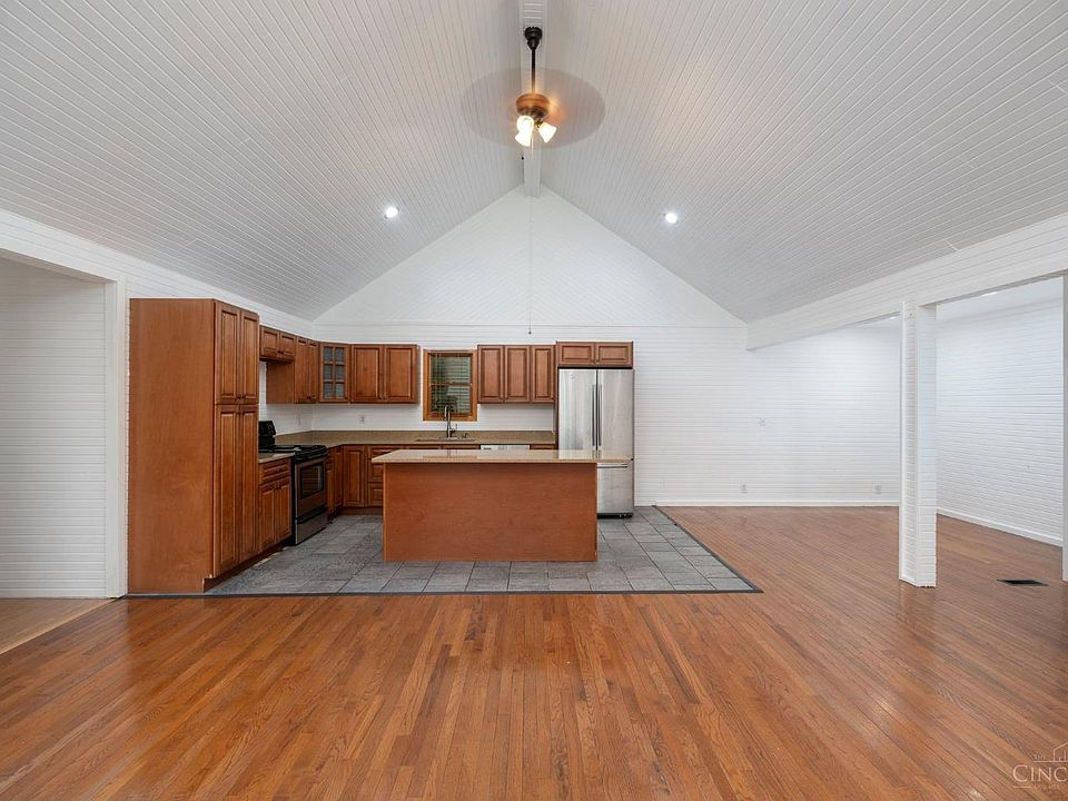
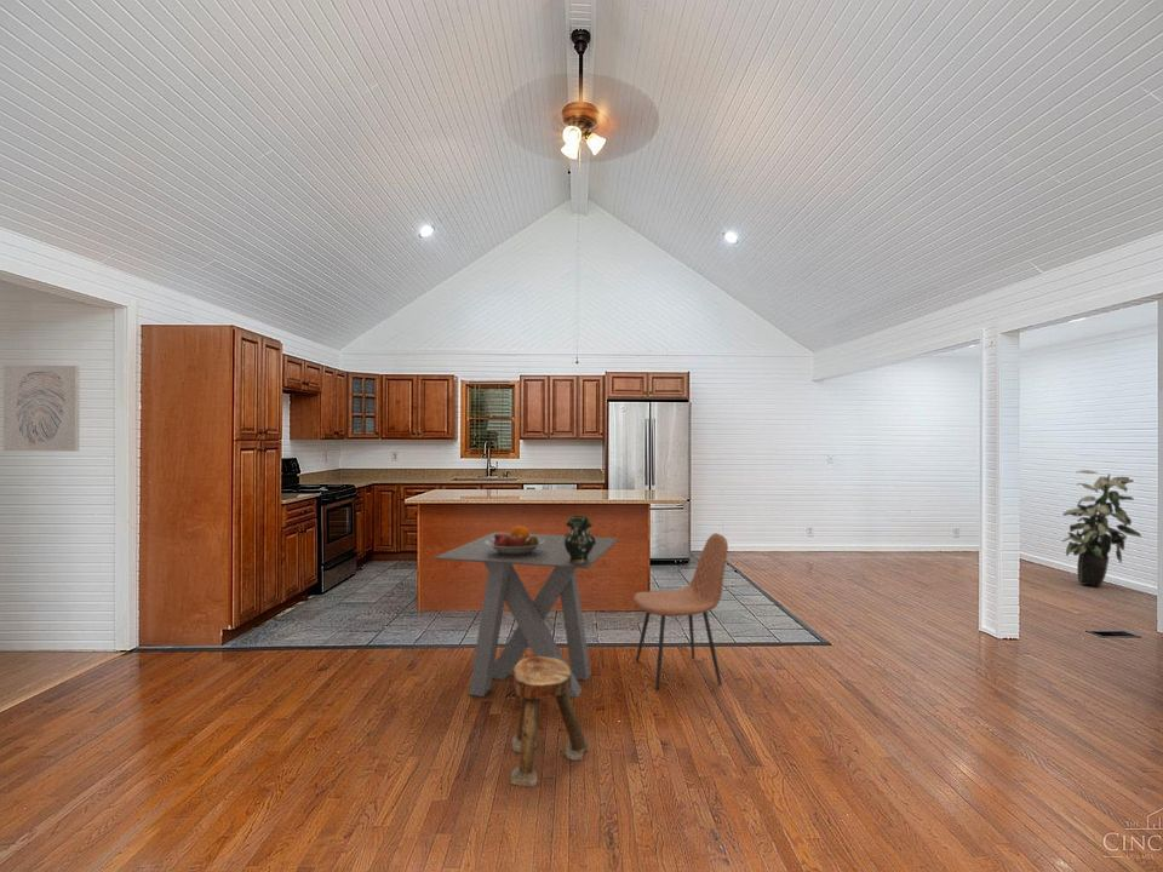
+ chair [632,532,729,690]
+ dining table [432,530,620,699]
+ fruit bowl [486,523,545,555]
+ stool [509,655,589,788]
+ indoor plant [1061,469,1142,589]
+ ceramic pitcher [565,515,596,564]
+ wall art [2,365,81,453]
